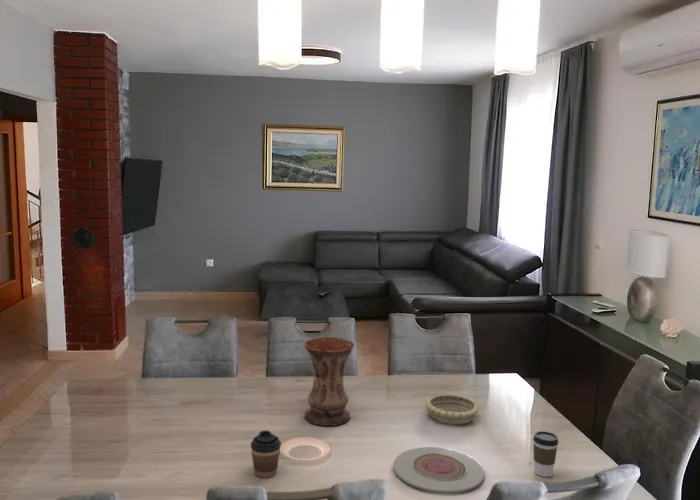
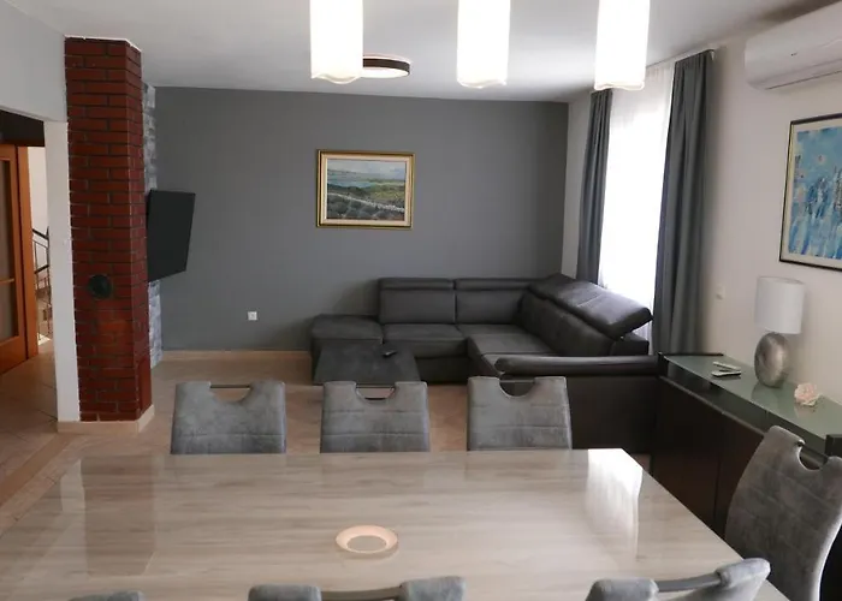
- decorative bowl [424,393,480,425]
- vase [303,336,355,427]
- plate [392,446,486,494]
- coffee cup [532,430,559,478]
- coffee cup [250,430,282,478]
